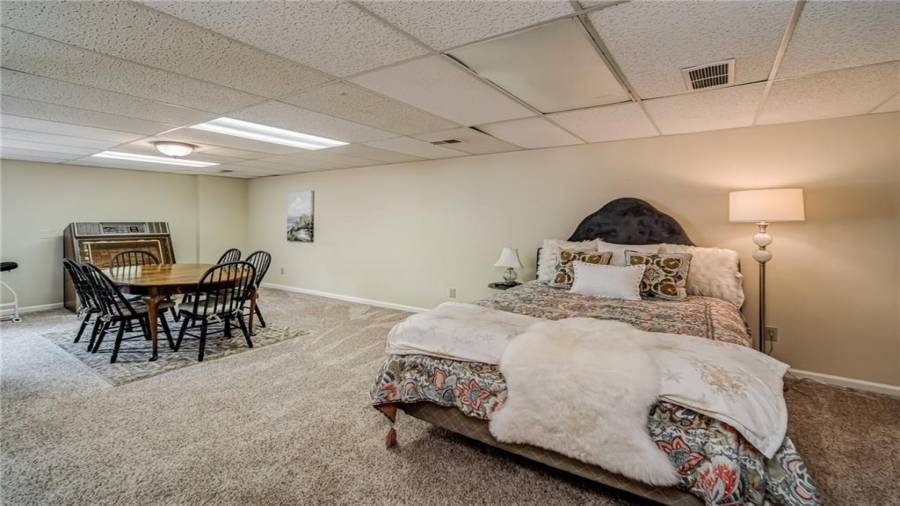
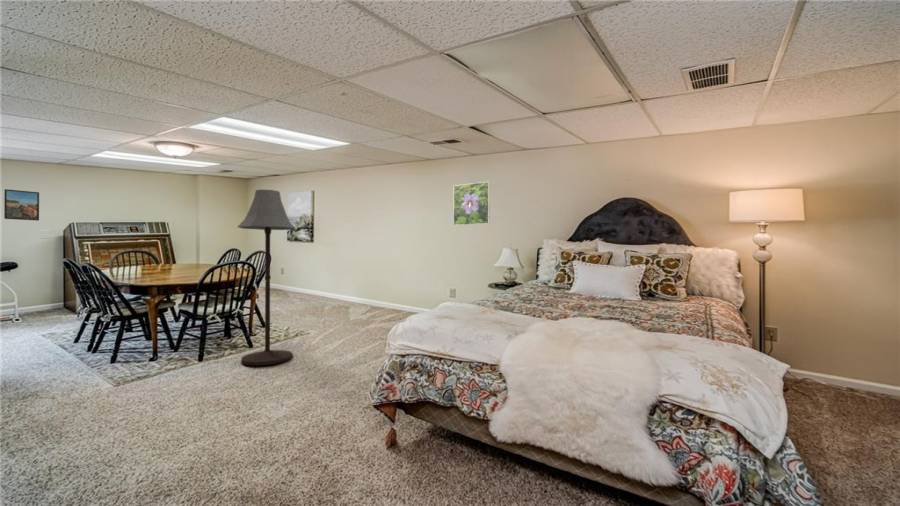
+ floor lamp [237,188,296,366]
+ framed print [3,188,40,222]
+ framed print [452,181,491,226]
